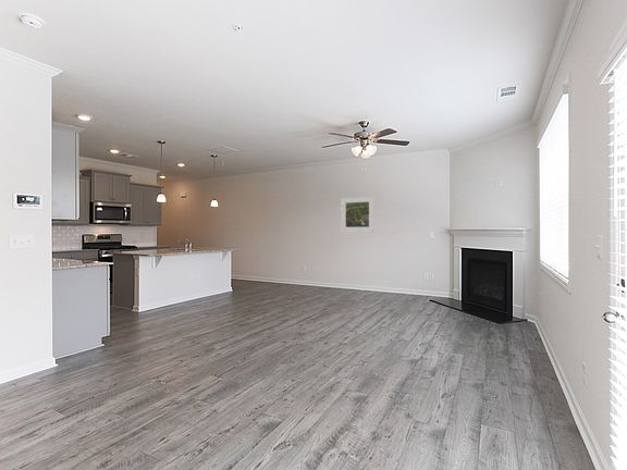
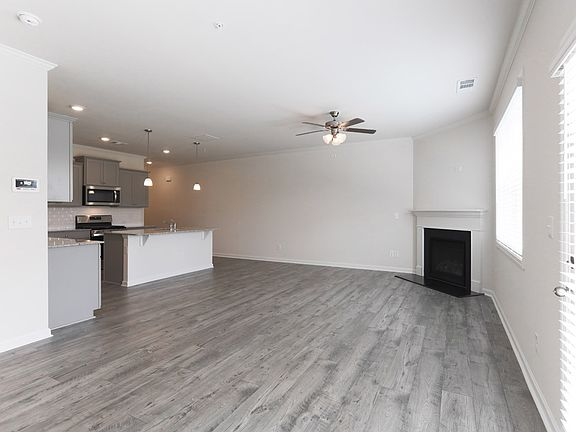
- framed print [340,196,376,233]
